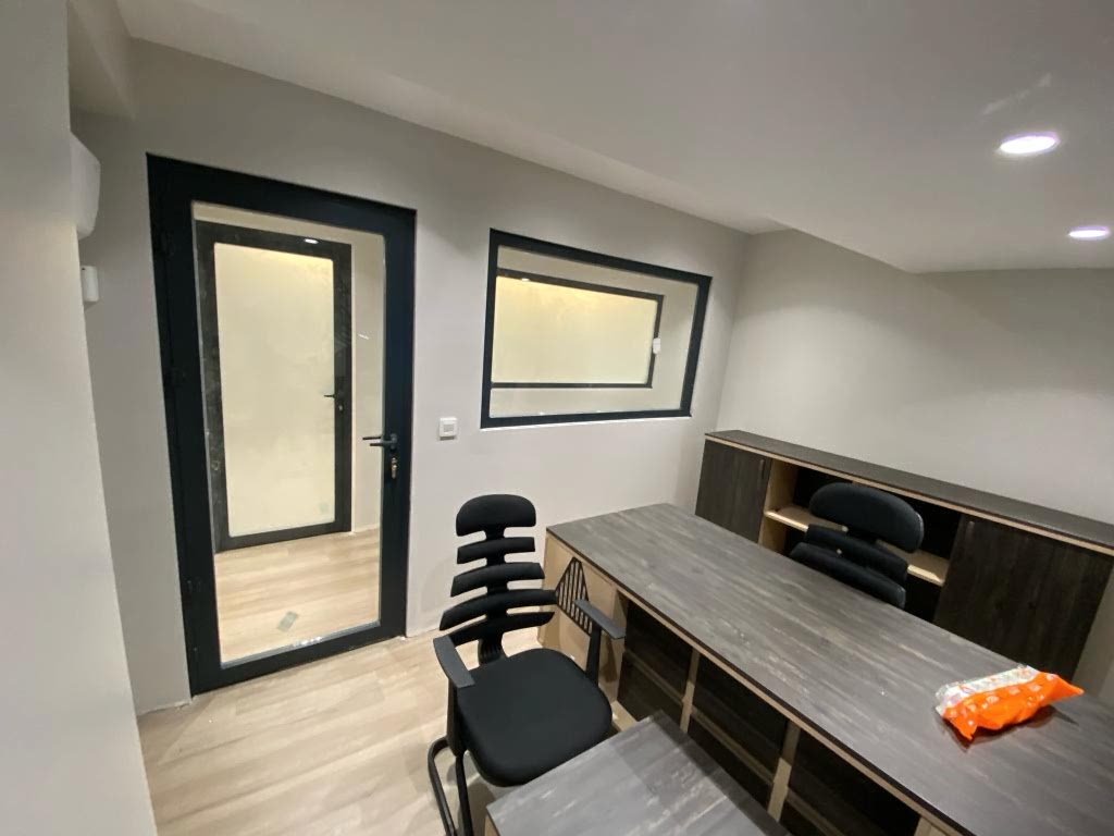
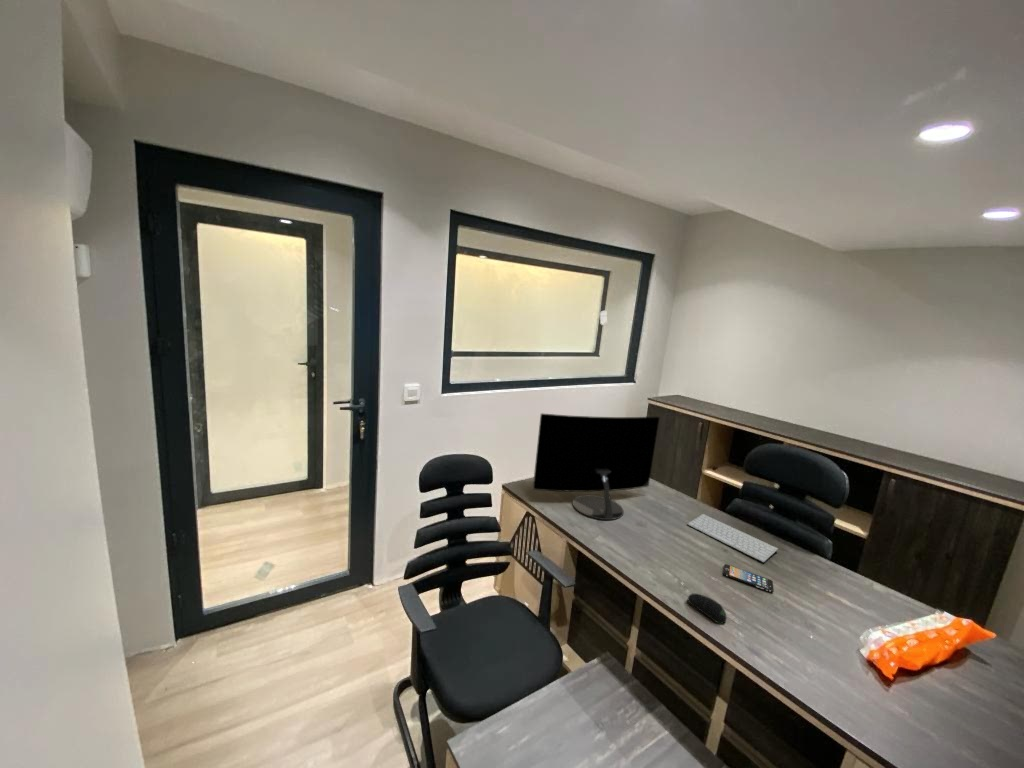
+ keyboard [687,513,779,563]
+ computer mouse [687,592,728,625]
+ smartphone [723,563,775,593]
+ monitor [532,412,661,521]
